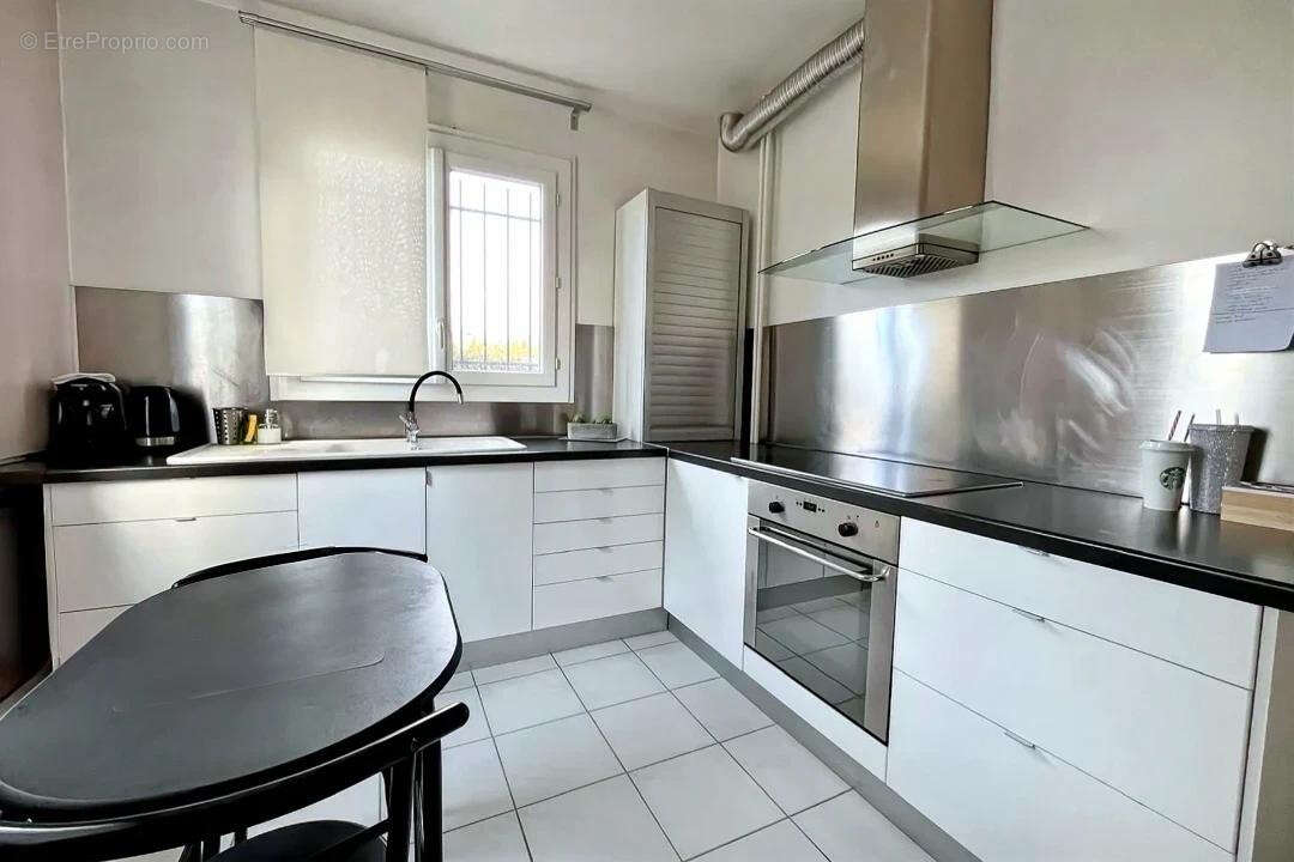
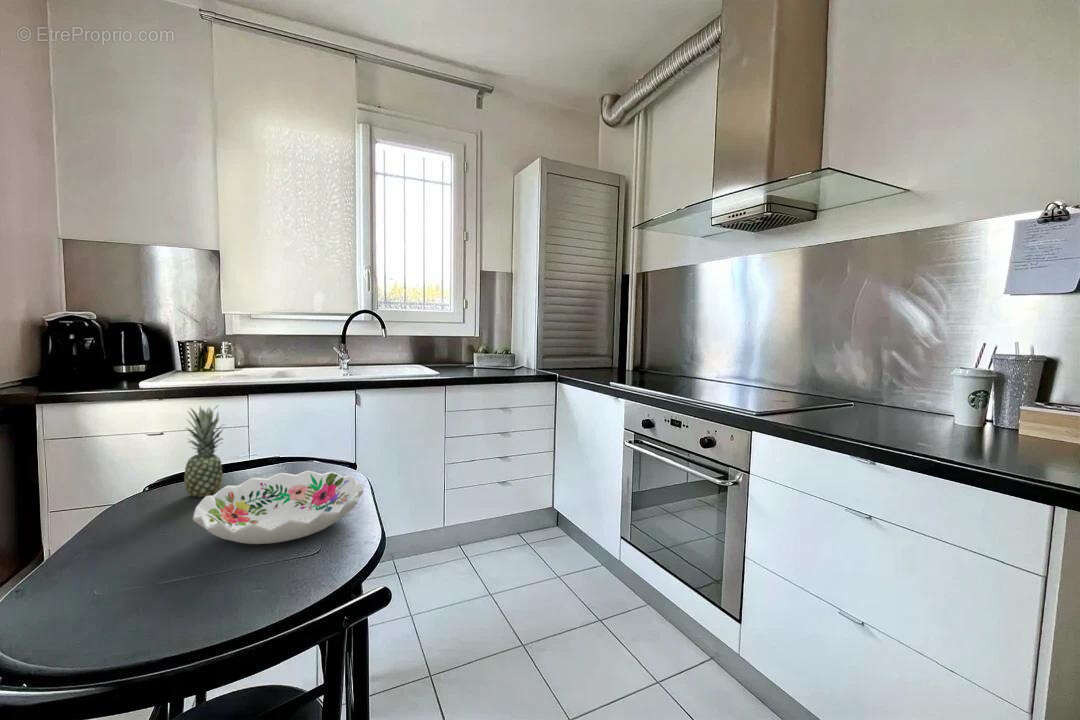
+ fruit [183,404,225,498]
+ decorative bowl [192,470,365,545]
